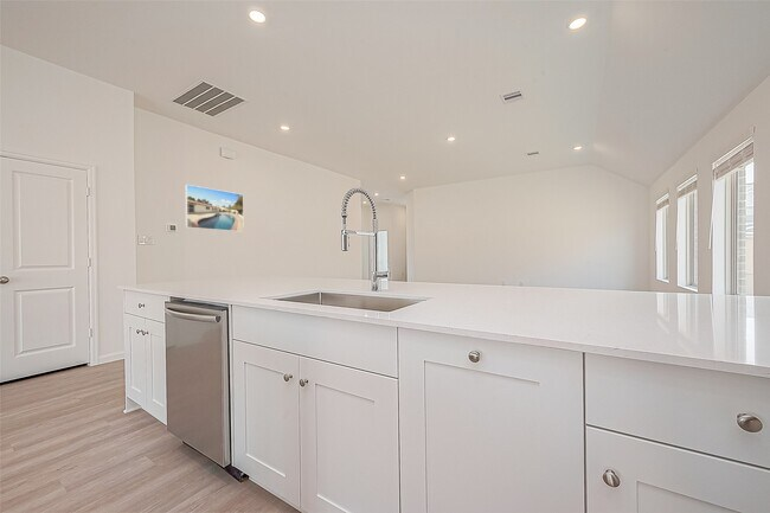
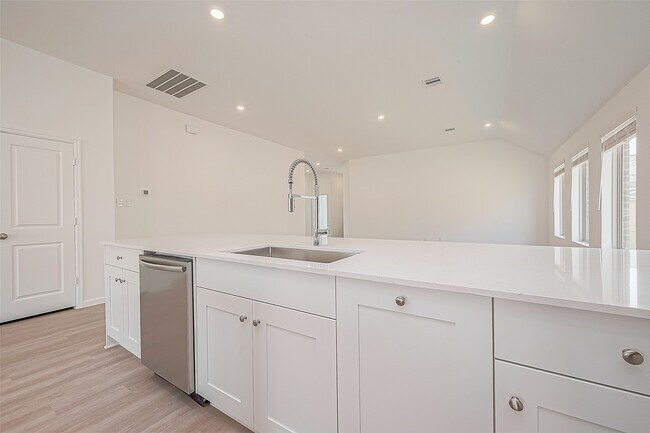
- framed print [185,184,245,232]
